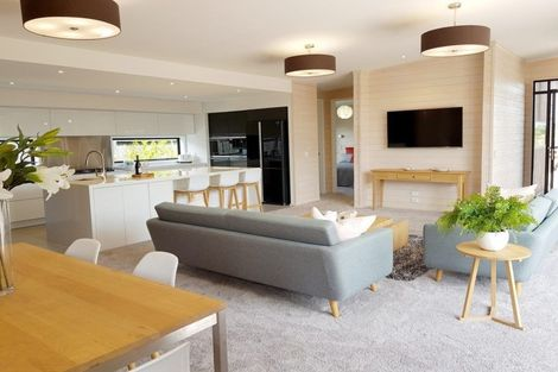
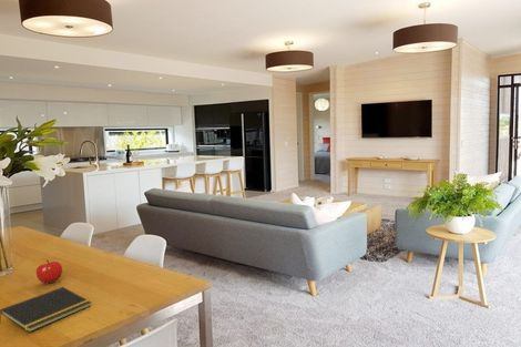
+ fruit [35,259,63,285]
+ notepad [0,286,92,334]
